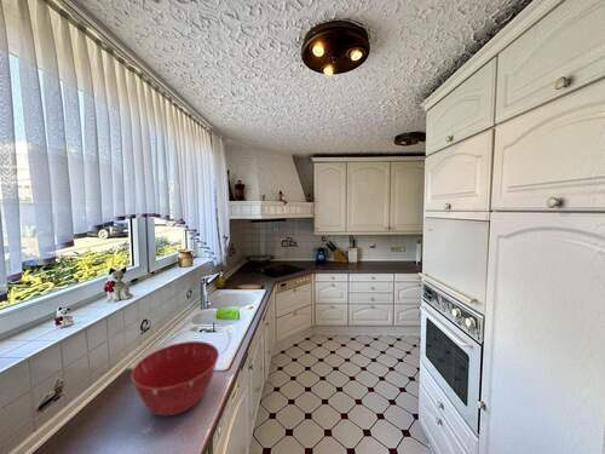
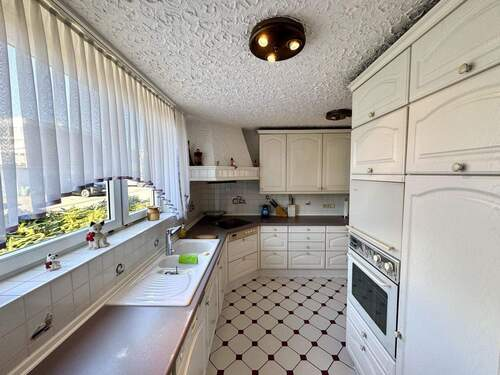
- mixing bowl [131,340,220,416]
